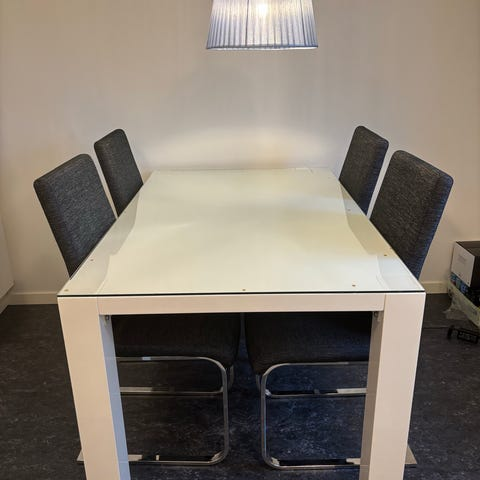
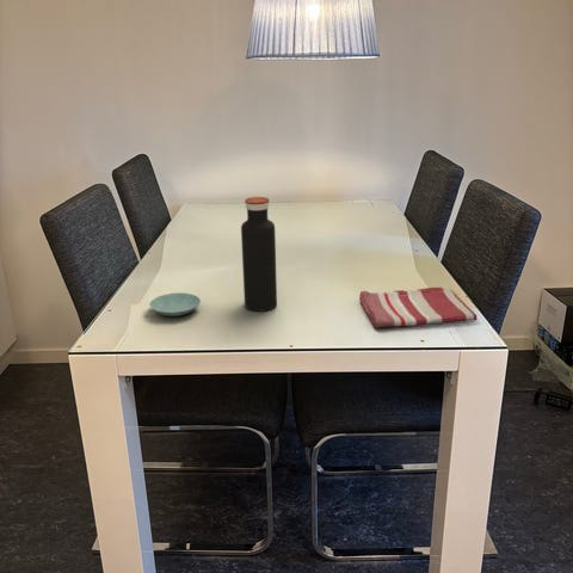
+ saucer [149,291,202,318]
+ dish towel [358,286,479,328]
+ water bottle [240,196,278,313]
